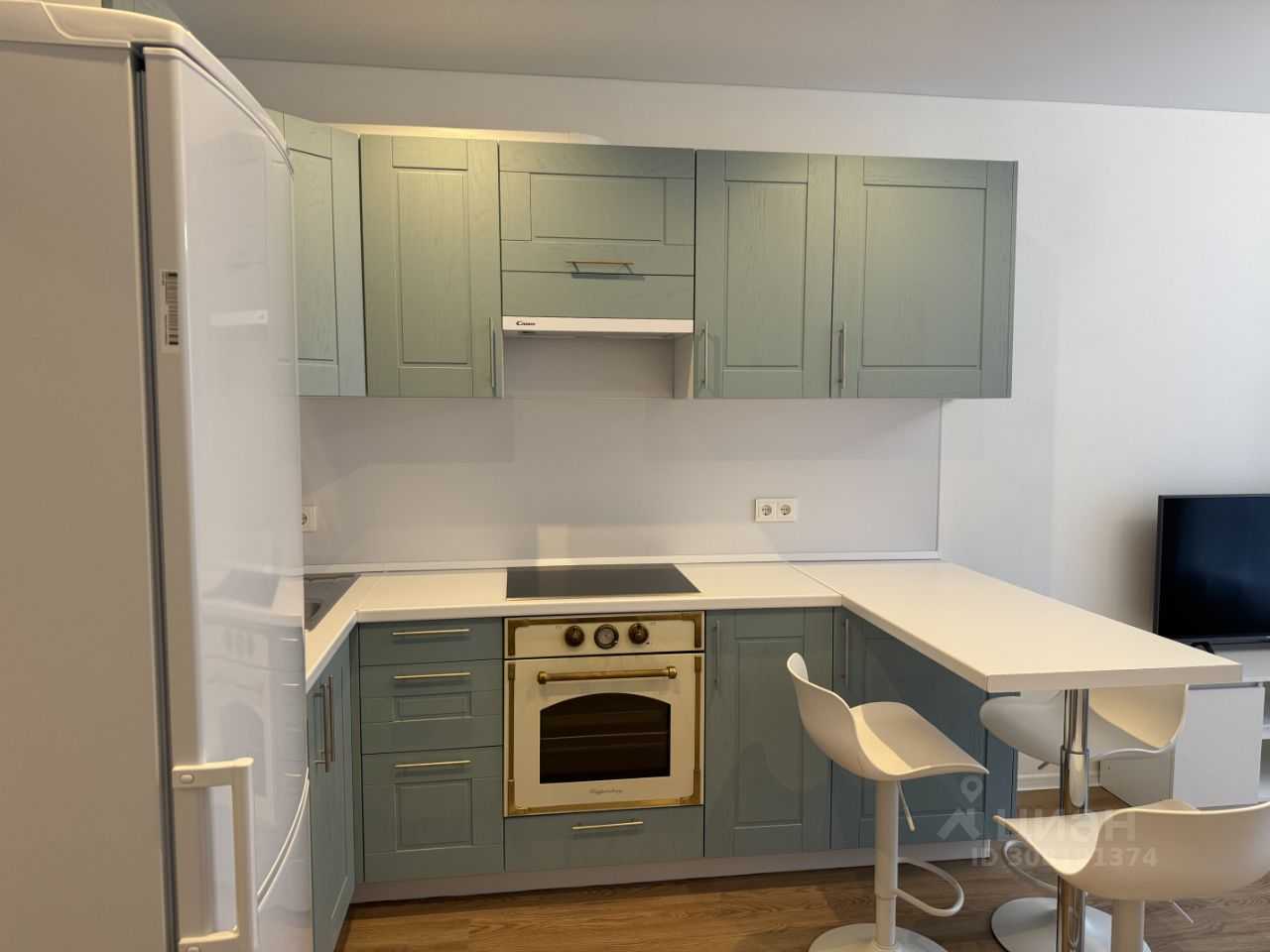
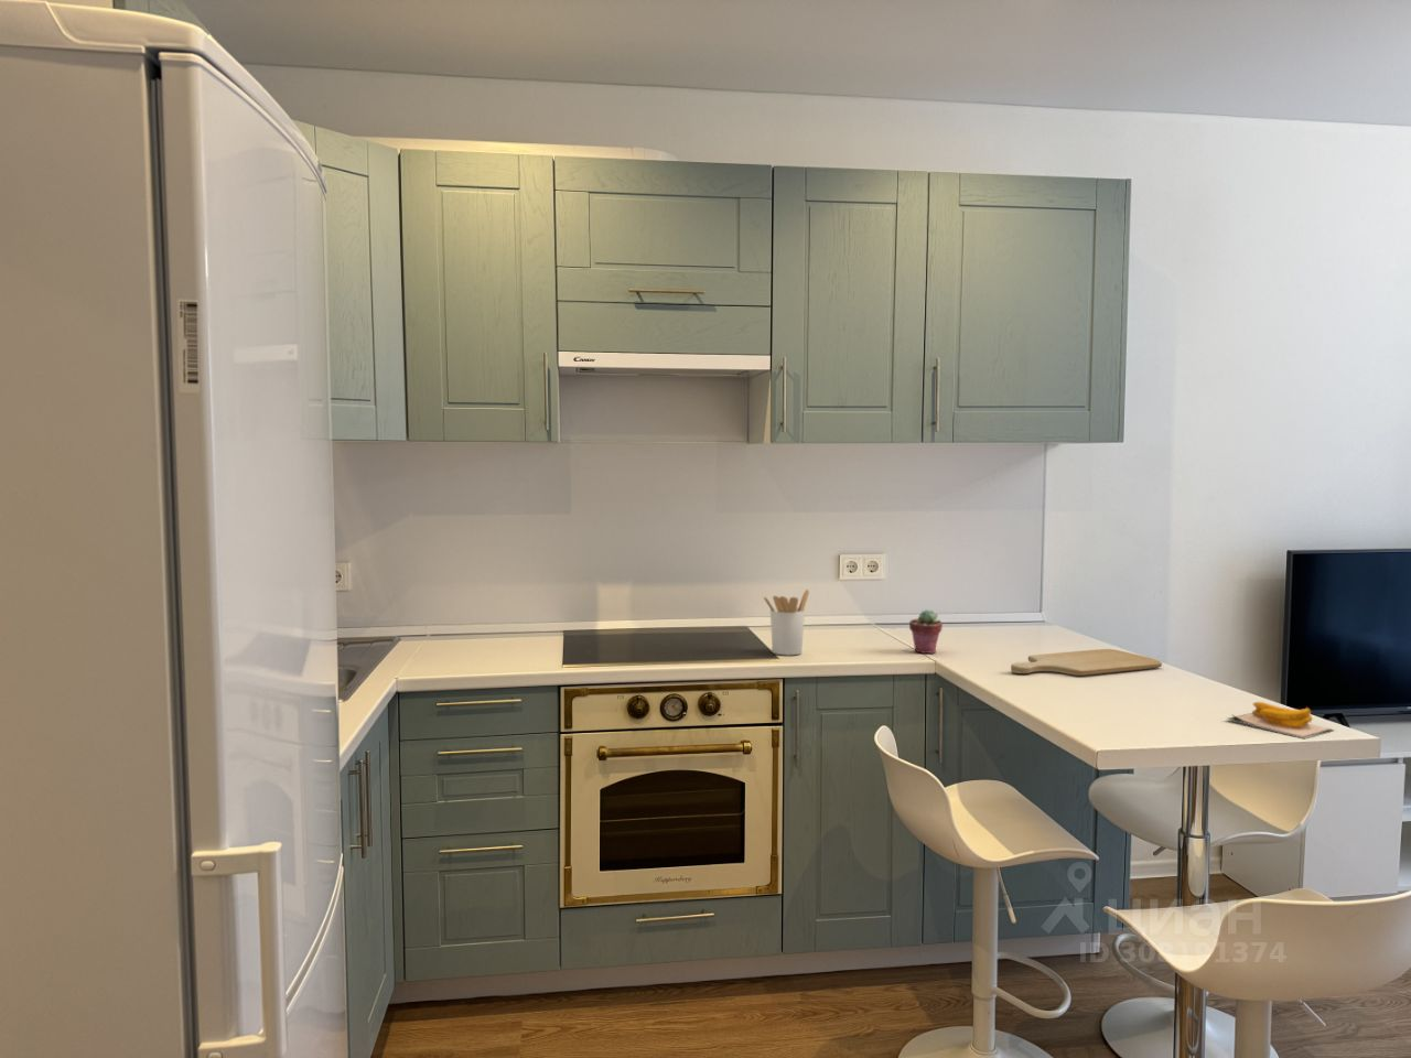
+ banana [1227,701,1337,739]
+ potted succulent [909,608,943,655]
+ chopping board [1010,648,1163,677]
+ utensil holder [763,589,810,656]
